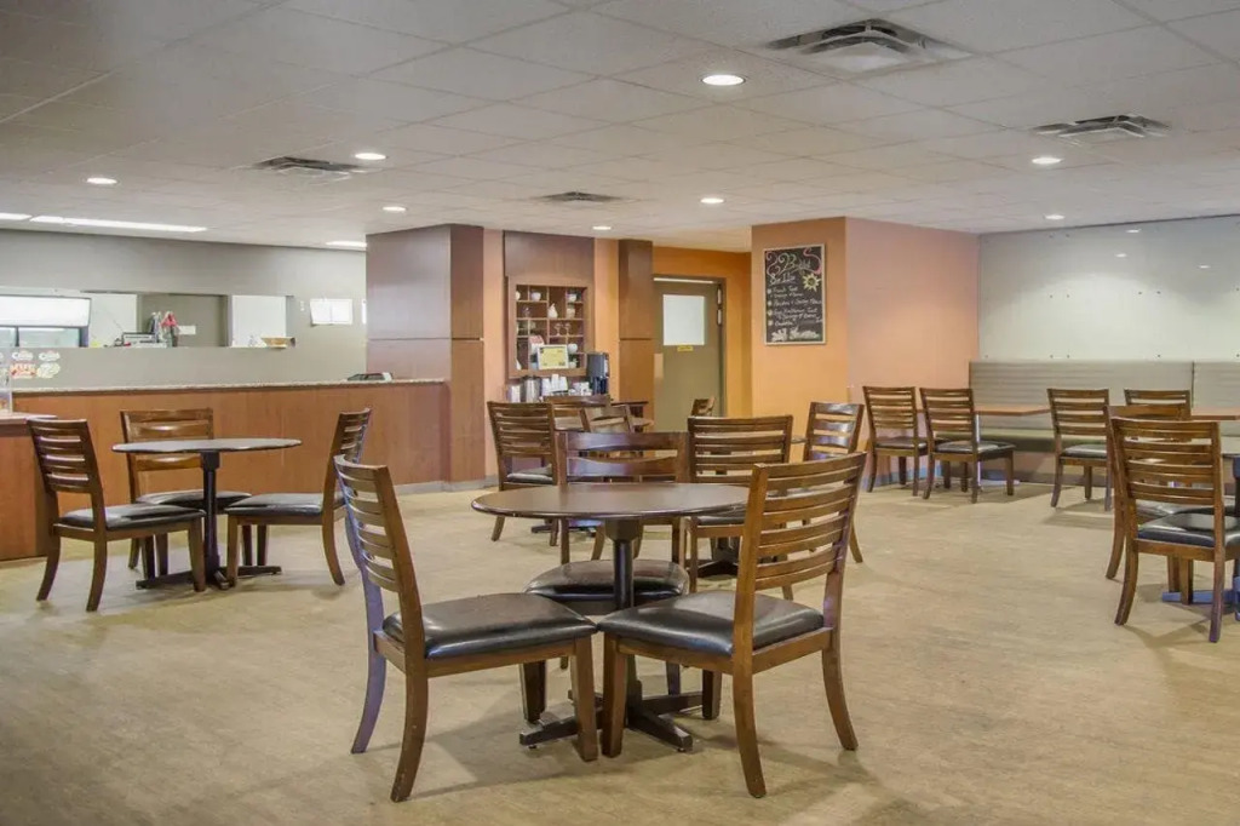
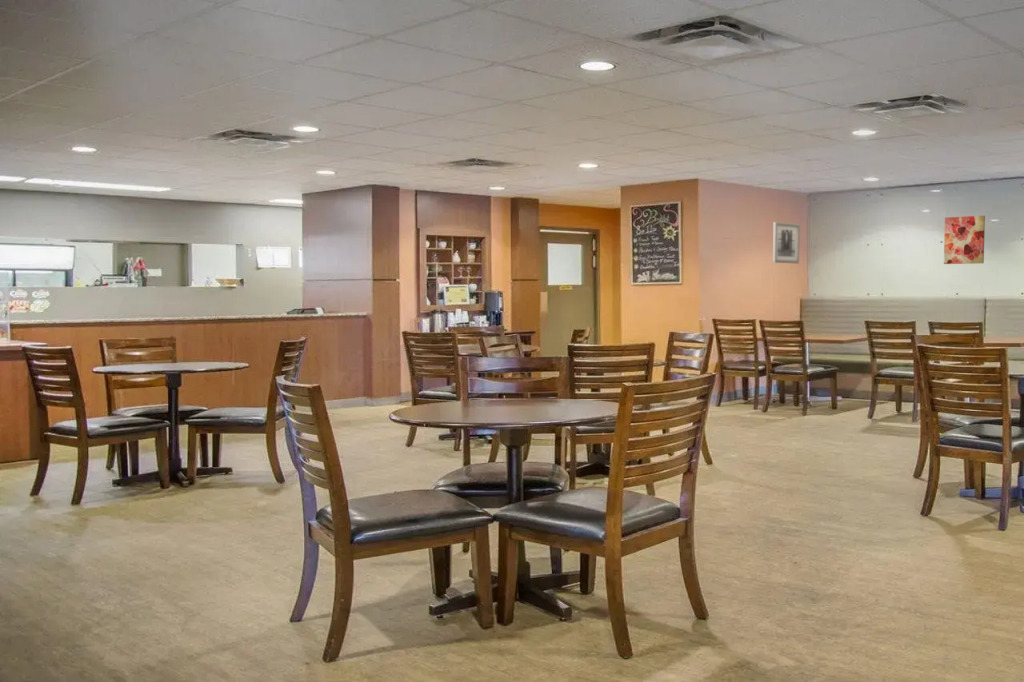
+ wall art [943,215,986,265]
+ wall art [772,221,801,264]
